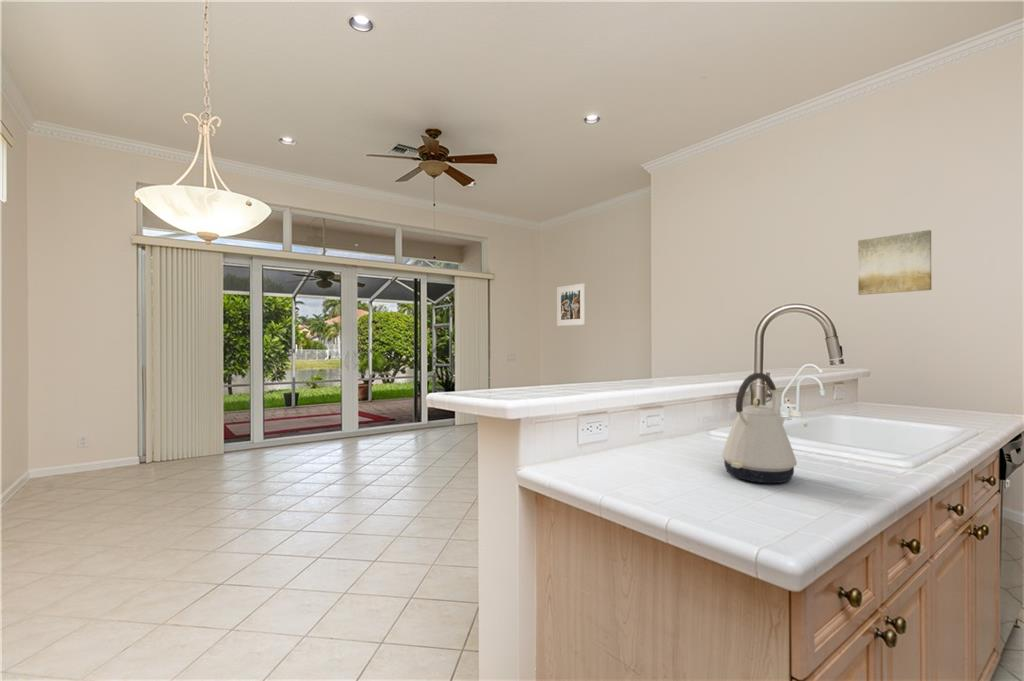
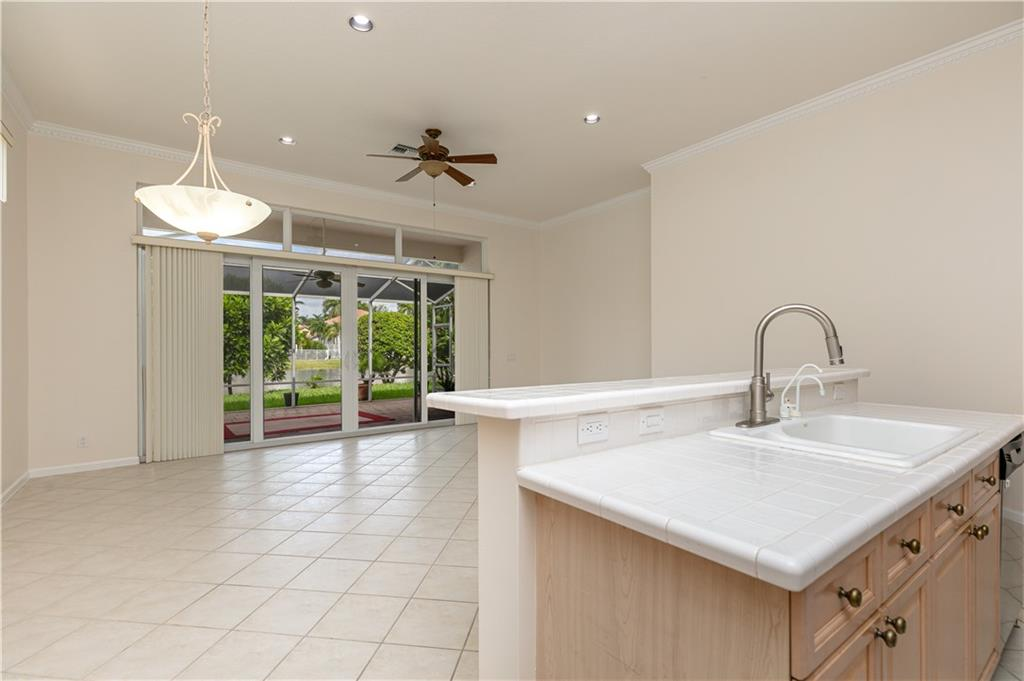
- wall art [857,229,932,296]
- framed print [556,282,586,327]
- kettle [721,372,798,484]
